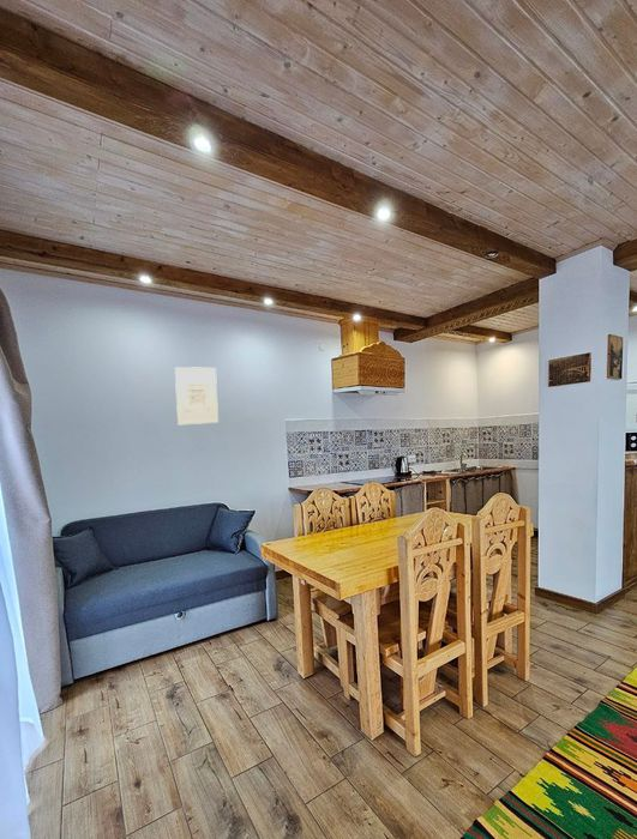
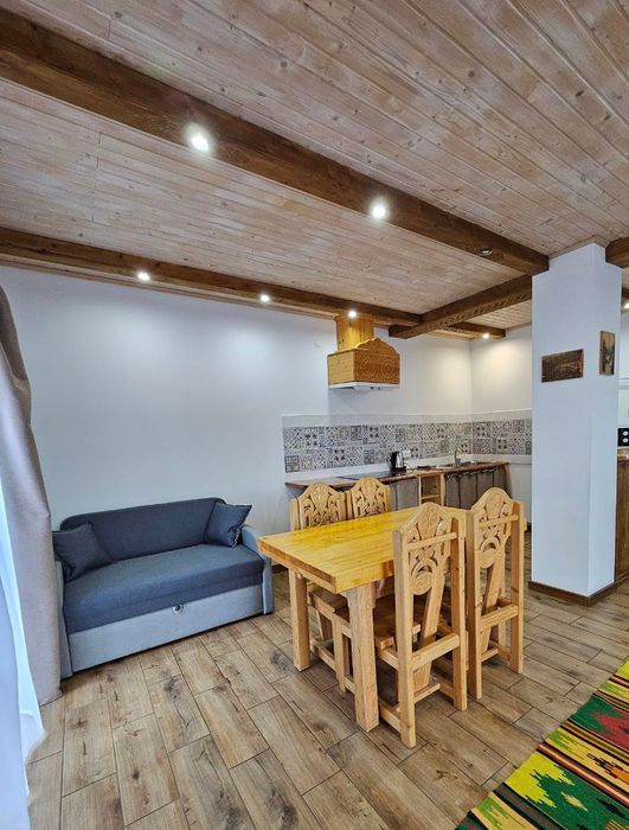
- wall art [174,366,220,425]
